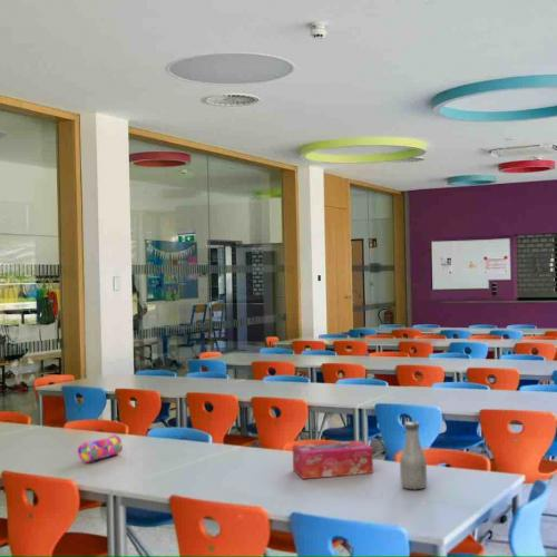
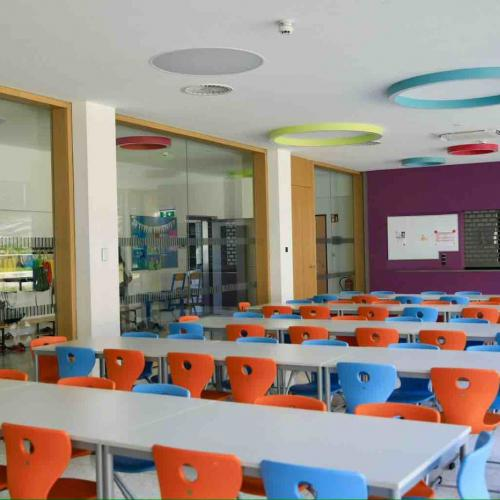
- bottle [399,420,428,491]
- pencil case [77,433,124,463]
- tissue box [292,440,374,480]
